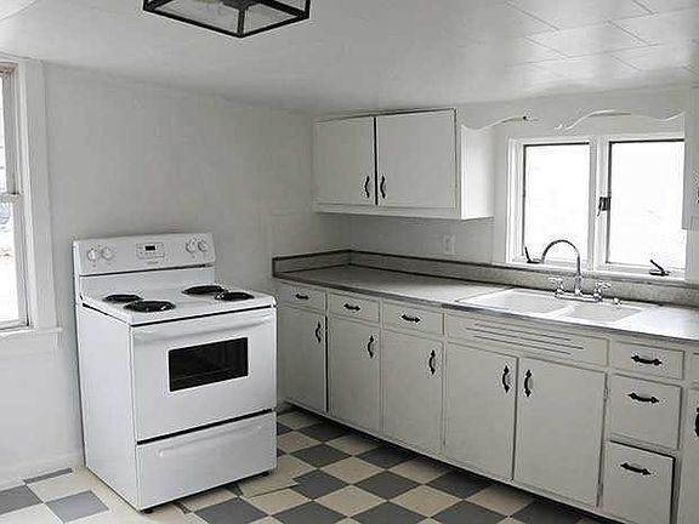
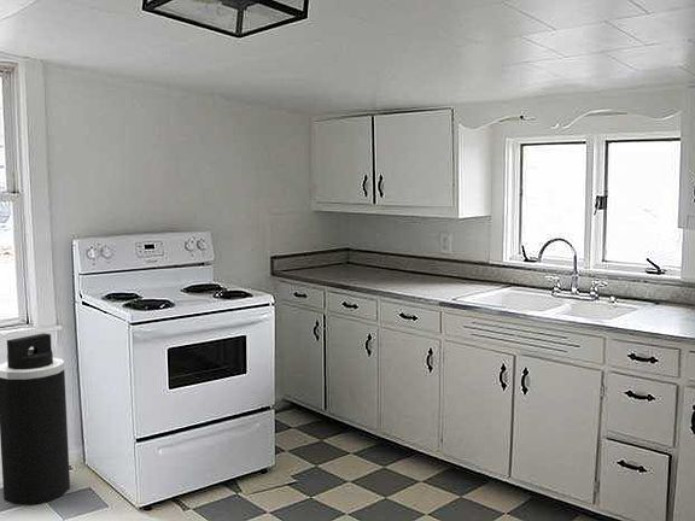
+ trash can [0,332,71,505]
